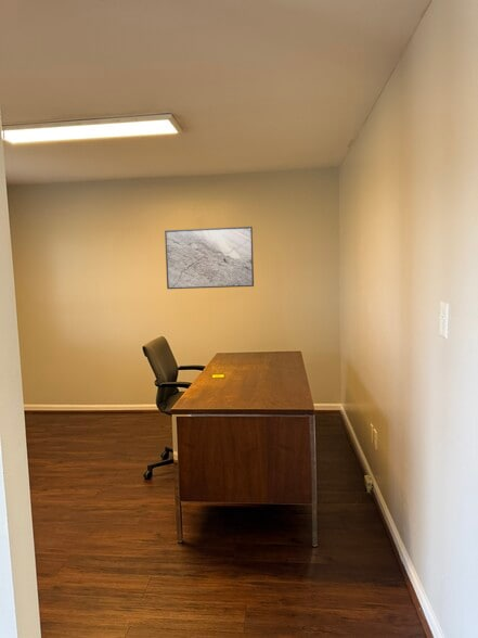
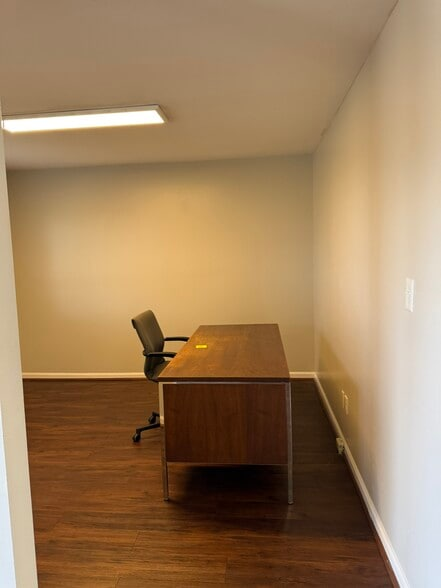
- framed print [164,226,255,290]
